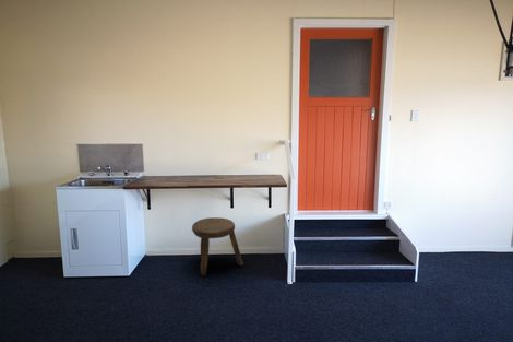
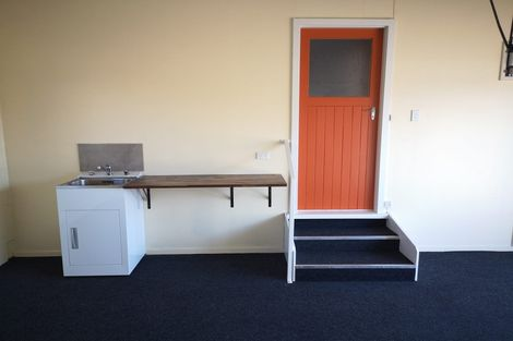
- stool [191,216,244,276]
